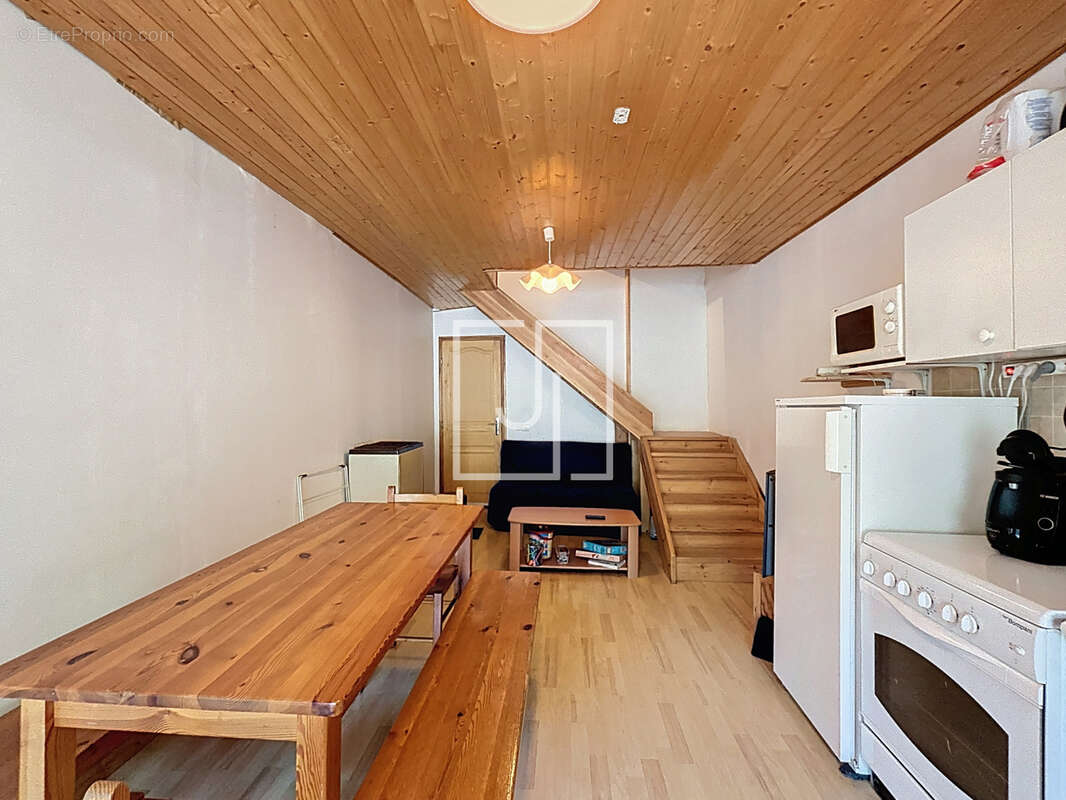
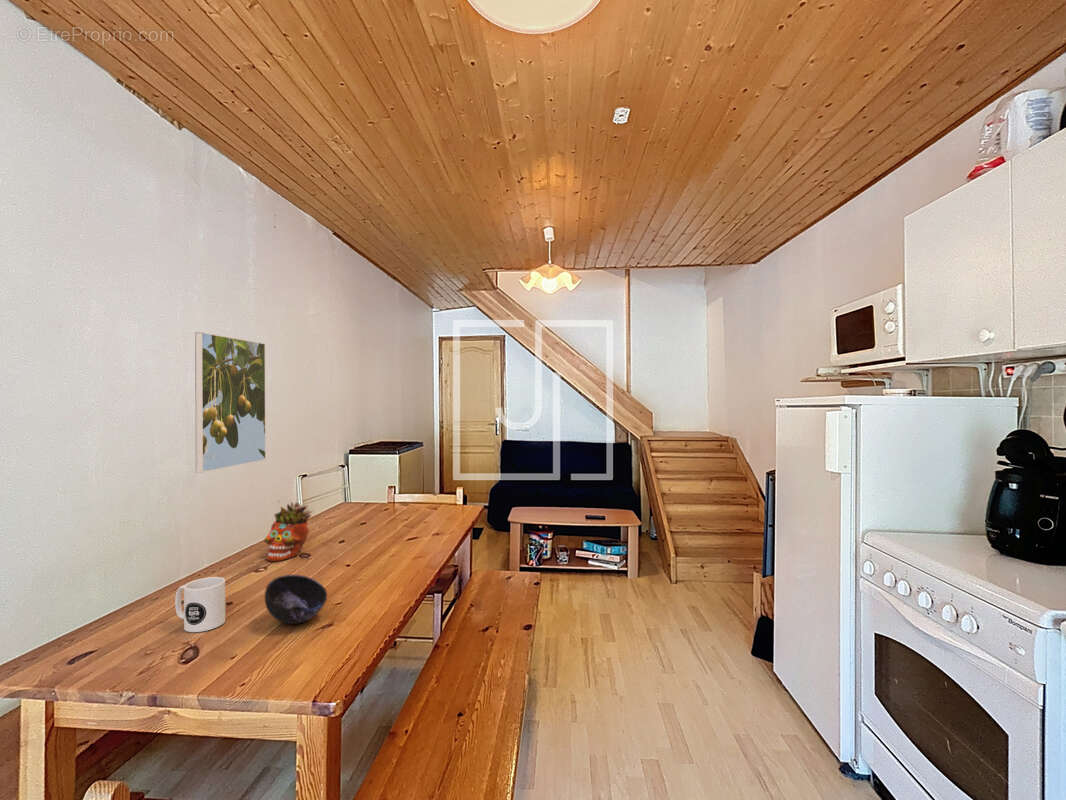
+ succulent planter [263,501,314,563]
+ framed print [194,331,267,474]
+ bowl [264,574,328,625]
+ mug [174,576,226,633]
